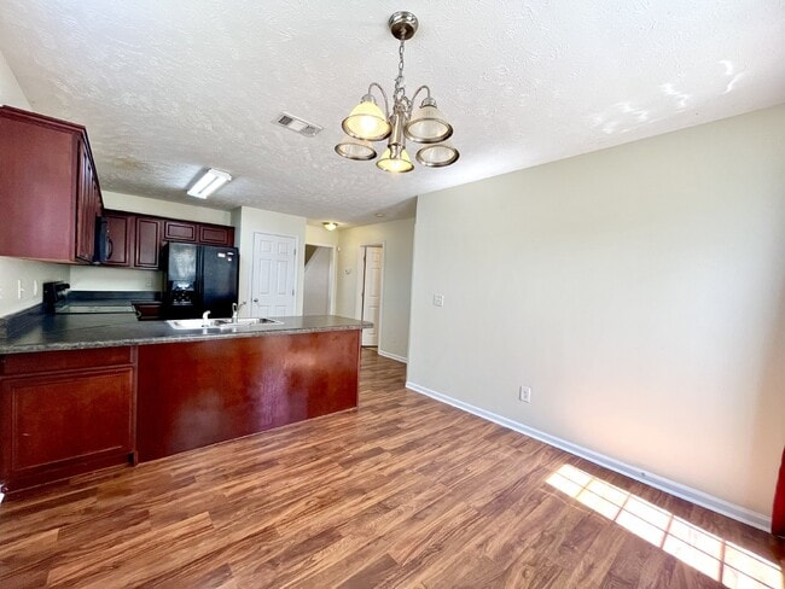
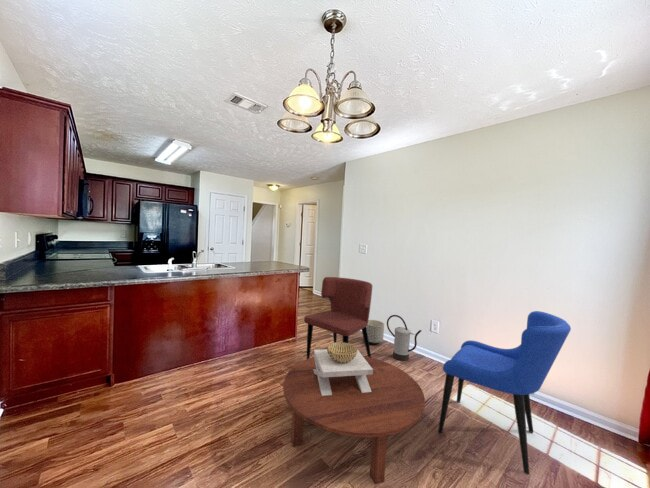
+ watering can [386,314,422,362]
+ coffee table [282,355,426,485]
+ decorative bowl [313,341,373,396]
+ dining chair [303,276,373,360]
+ dining chair [437,310,572,475]
+ planter [362,319,385,345]
